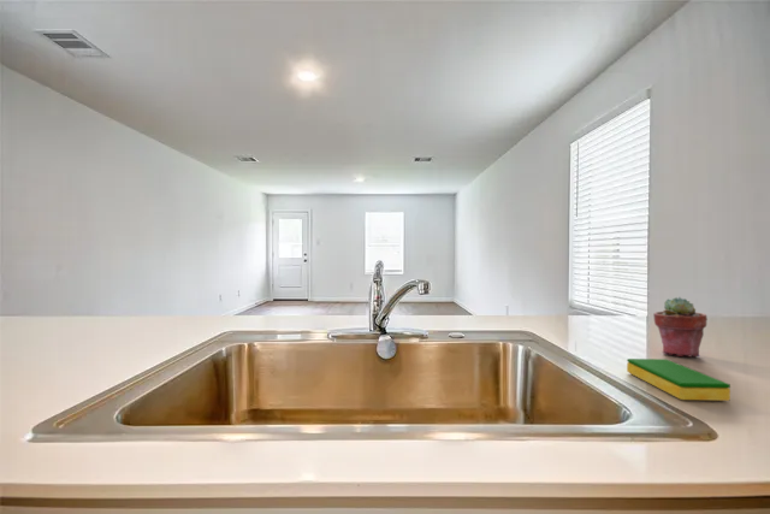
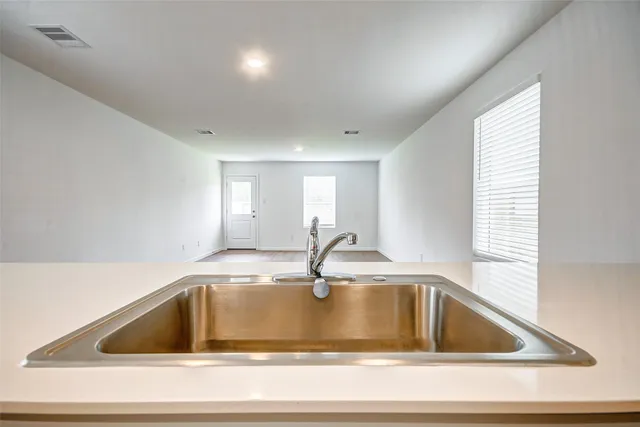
- dish sponge [626,358,732,402]
- potted succulent [652,296,709,358]
